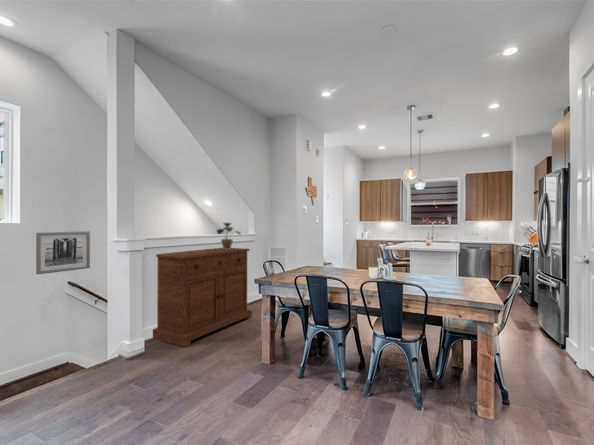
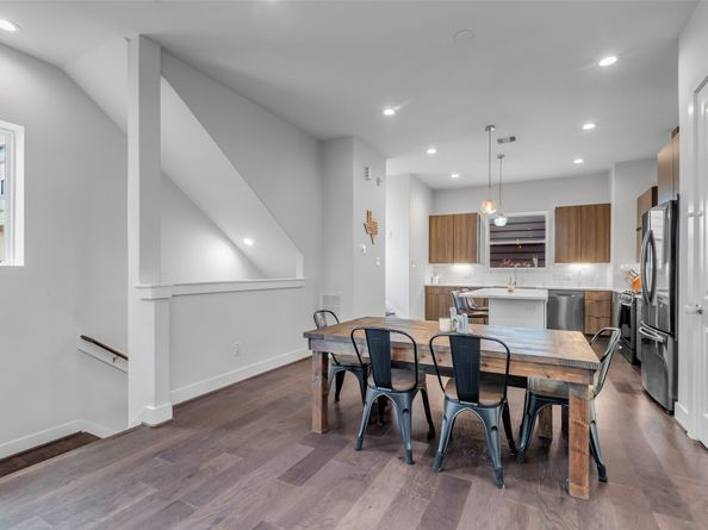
- wall art [35,230,91,275]
- sideboard [152,247,253,348]
- potted plant [216,221,242,250]
